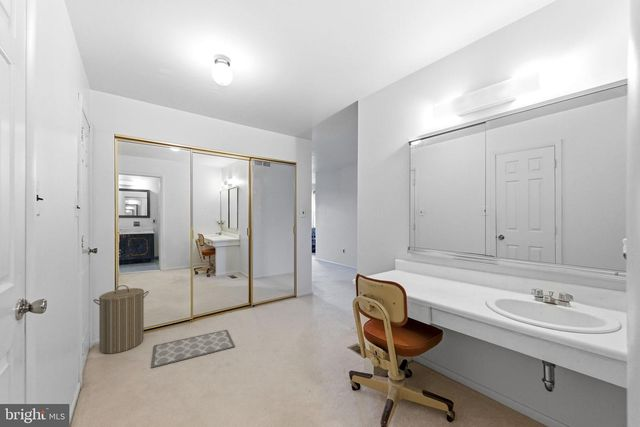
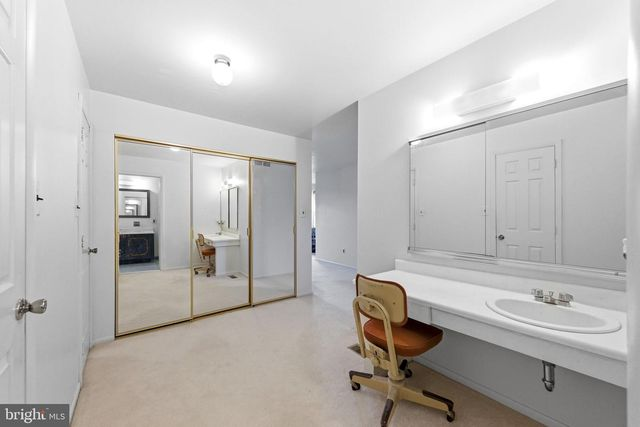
- laundry hamper [92,284,150,355]
- bath mat [150,329,236,369]
